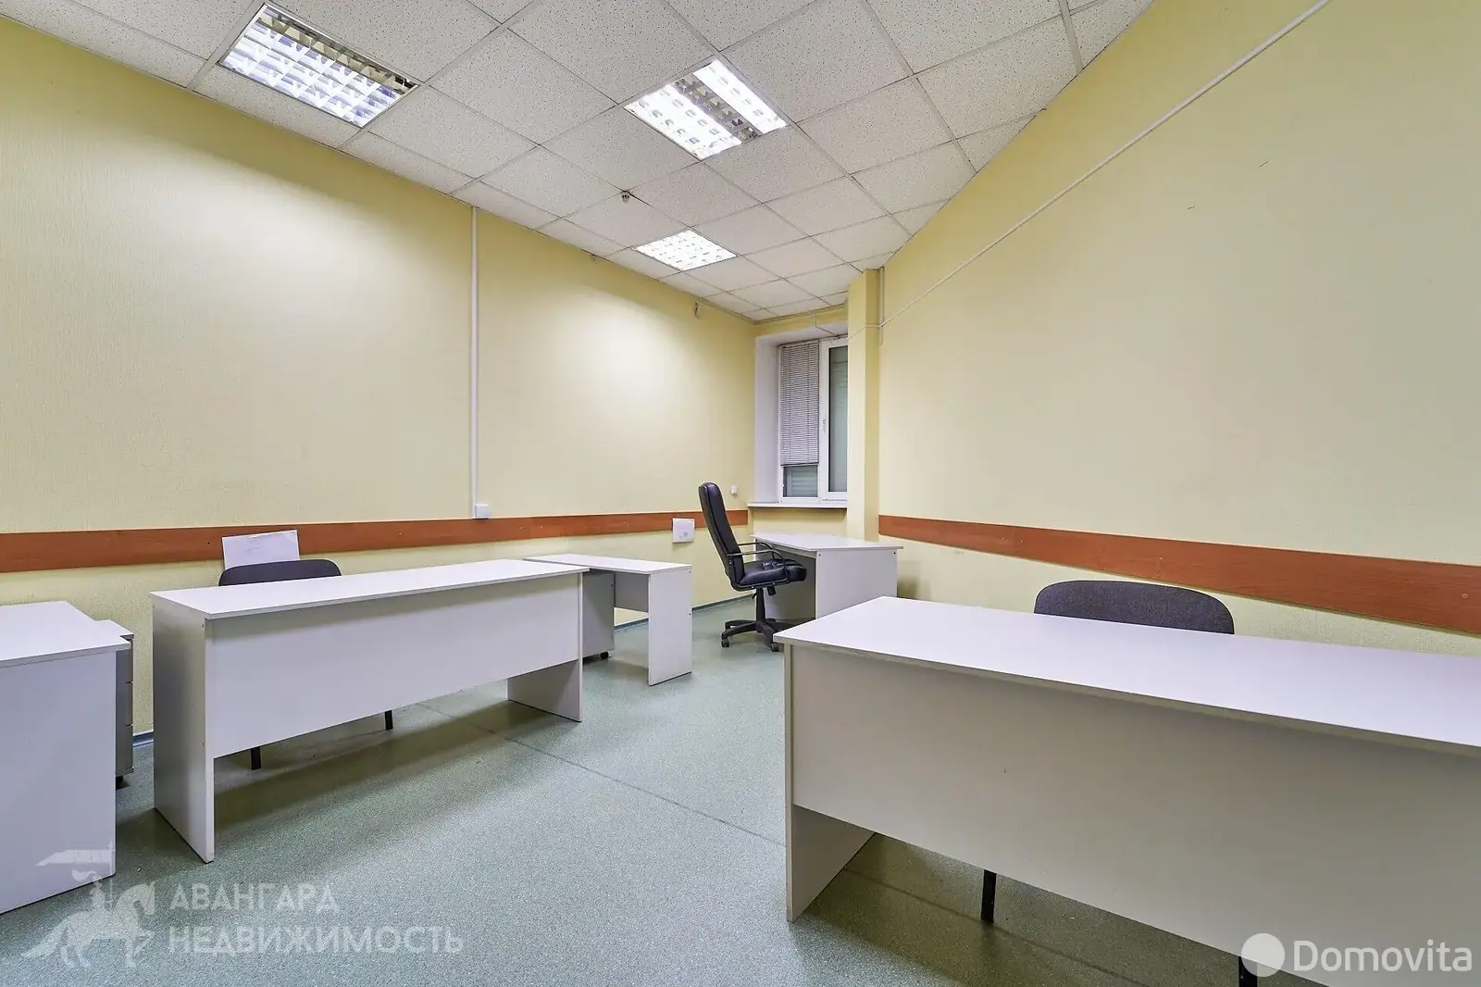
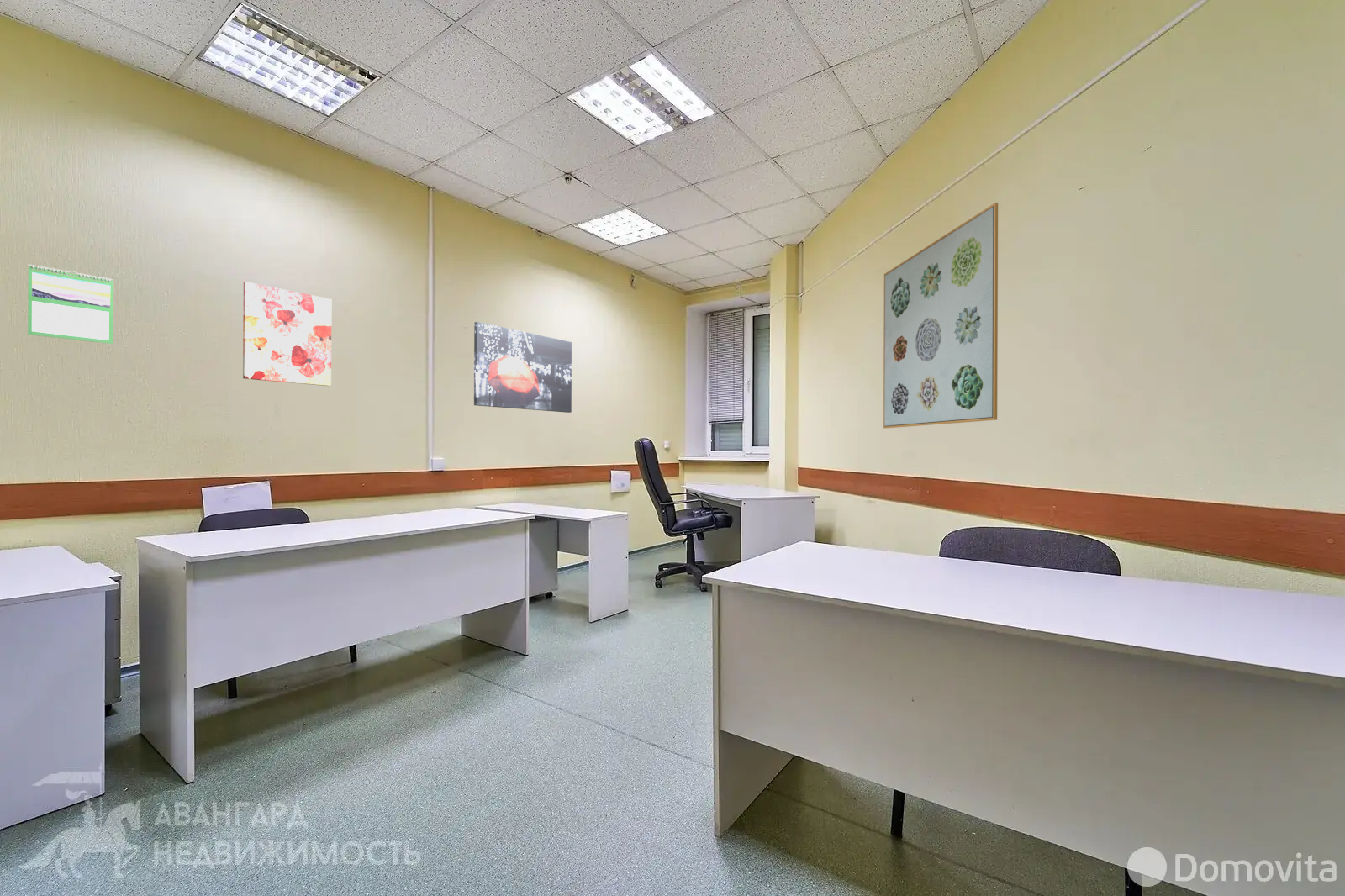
+ wall art [242,281,332,387]
+ wall art [883,202,999,429]
+ wall art [473,321,572,414]
+ calendar [27,264,114,345]
